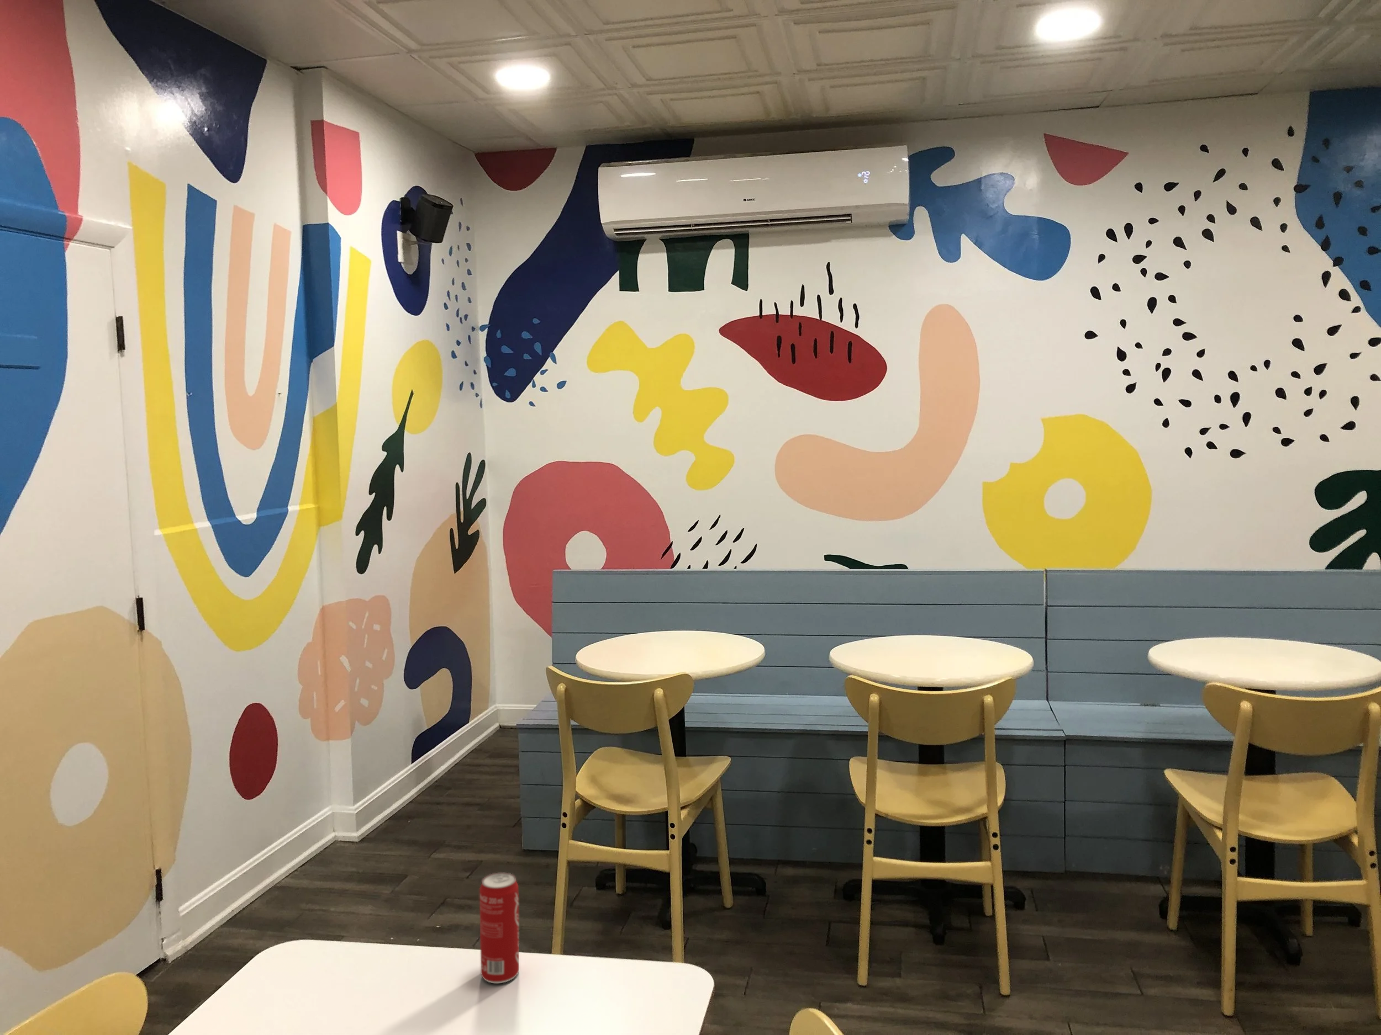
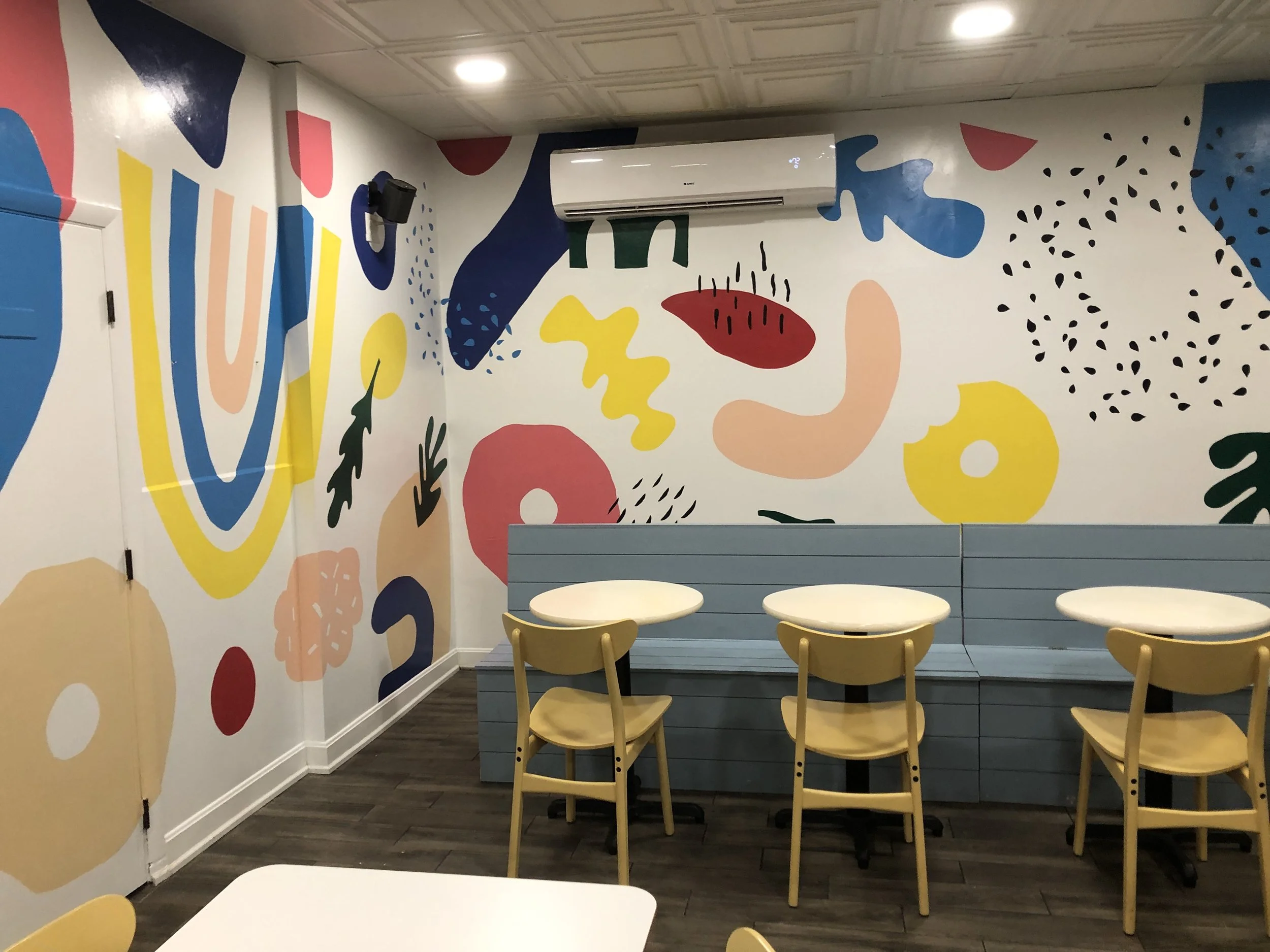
- beverage can [478,872,520,984]
